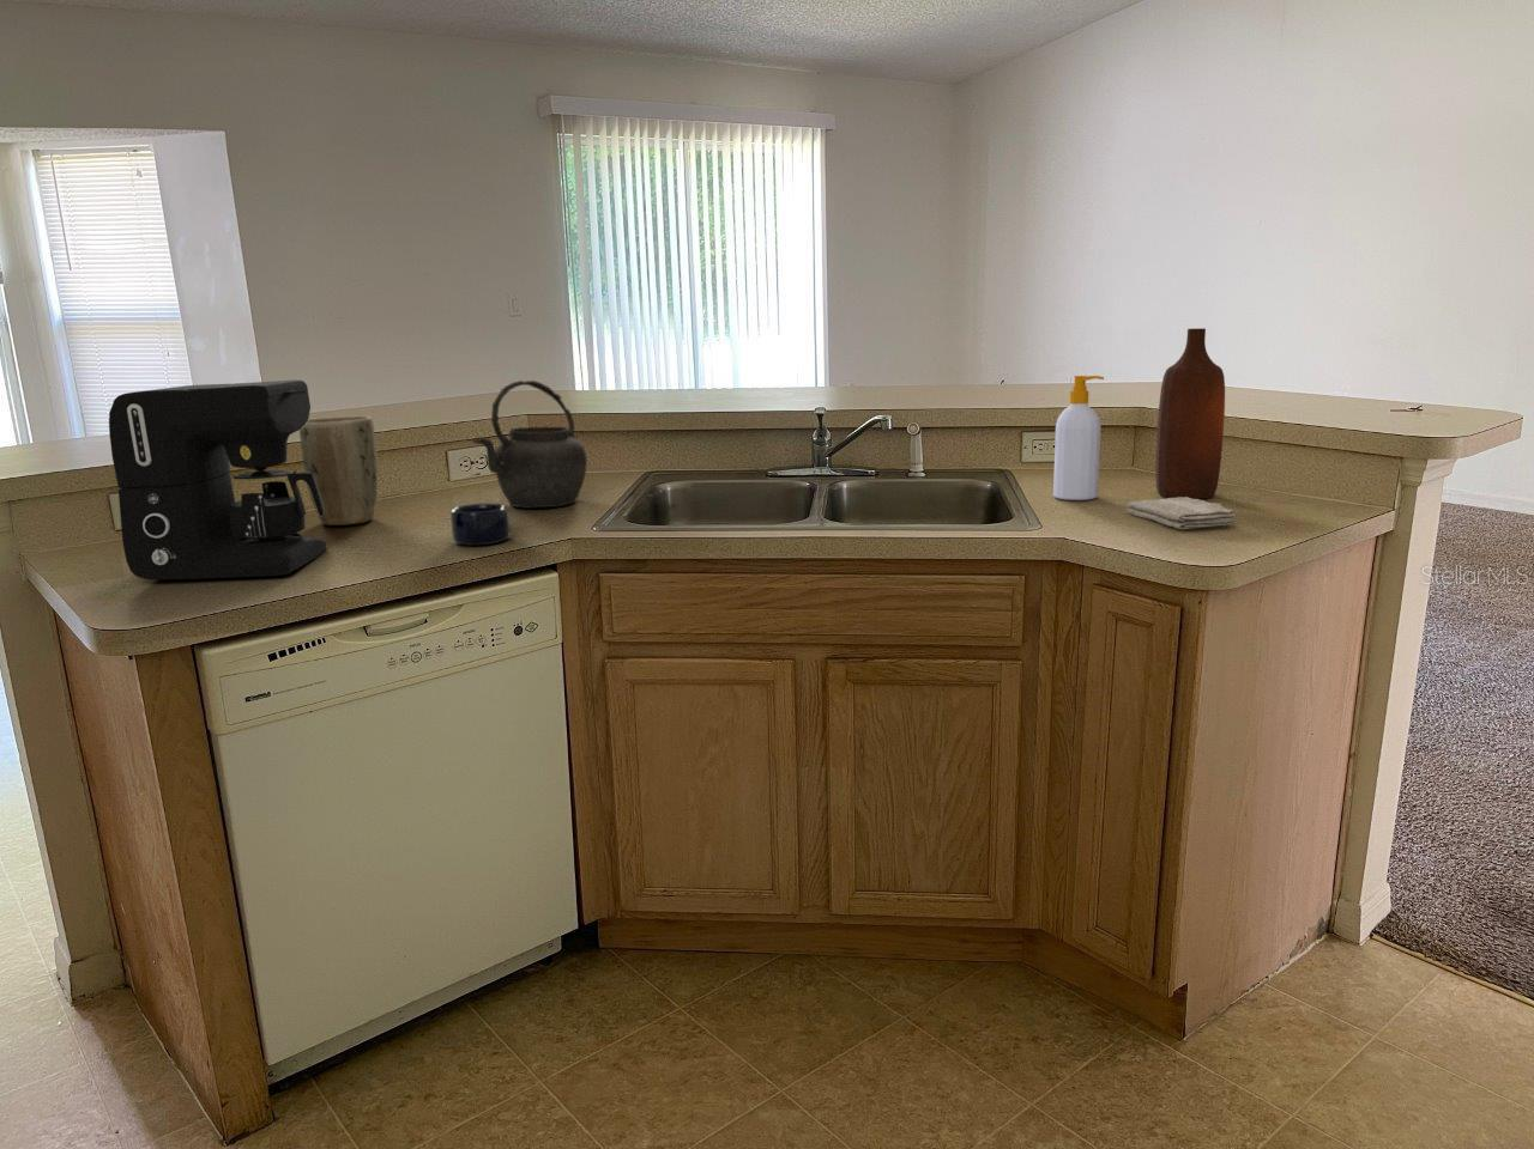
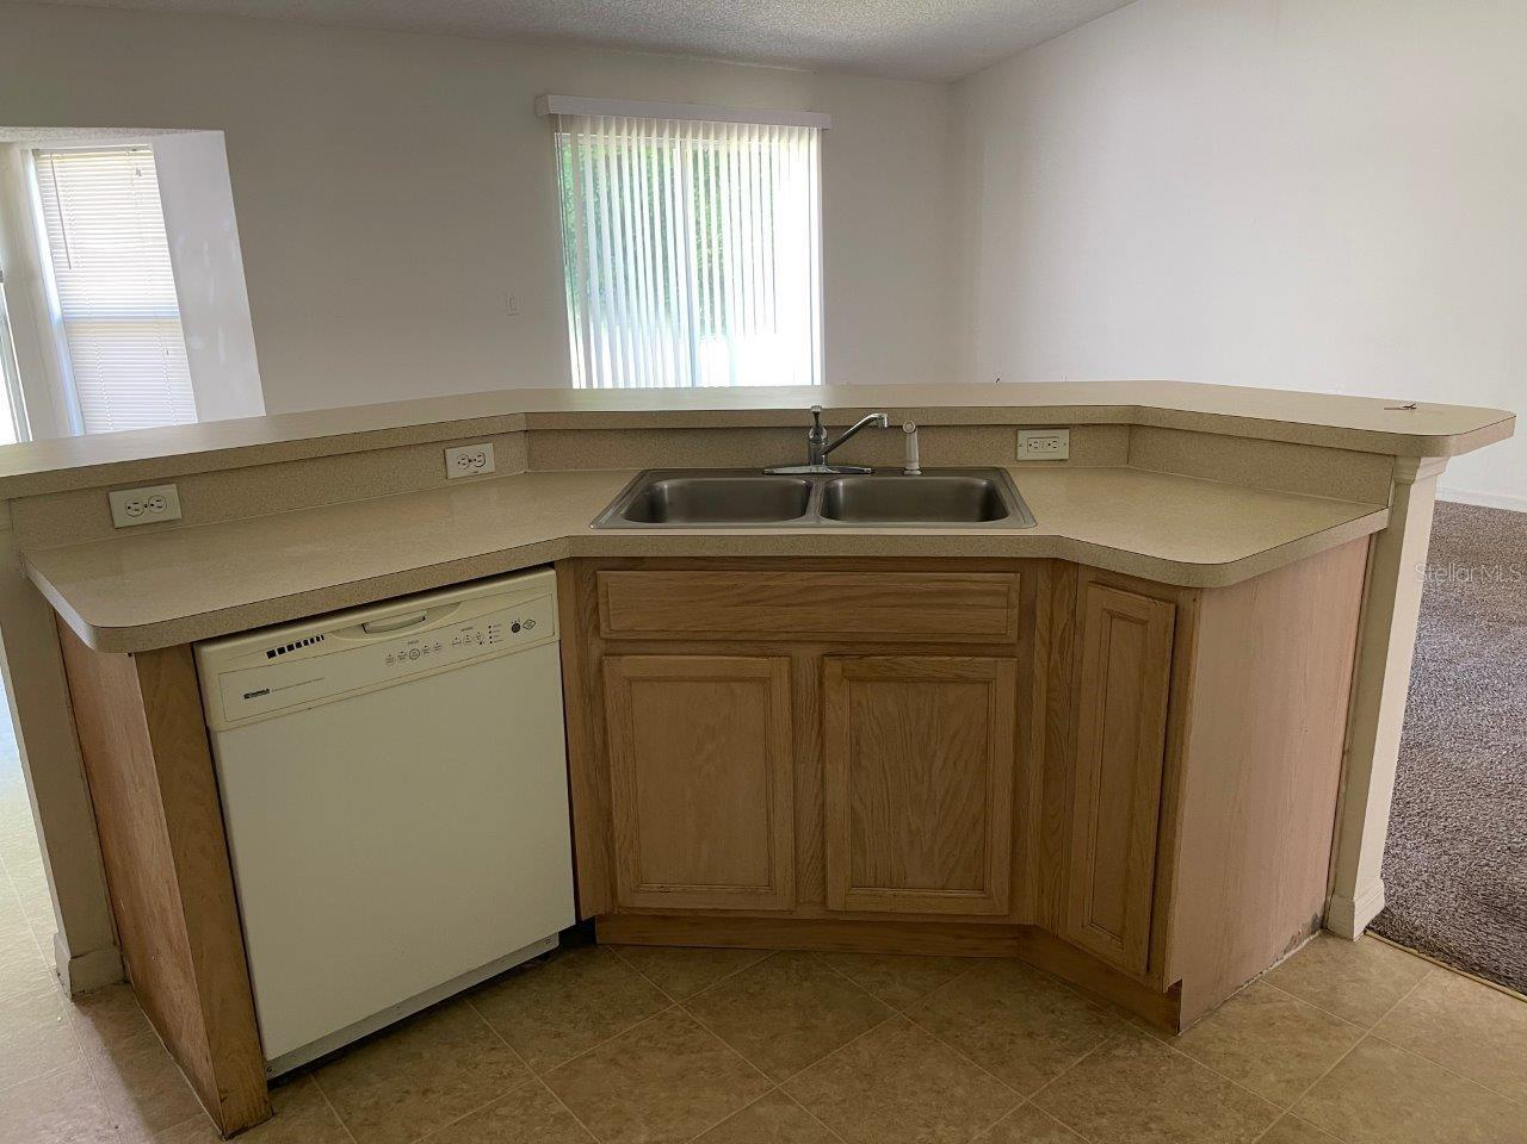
- bottle [1154,327,1226,501]
- plant pot [298,414,379,526]
- mug [449,502,511,546]
- soap bottle [1052,374,1105,502]
- coffee maker [108,379,329,581]
- washcloth [1125,497,1238,530]
- kettle [471,379,588,508]
